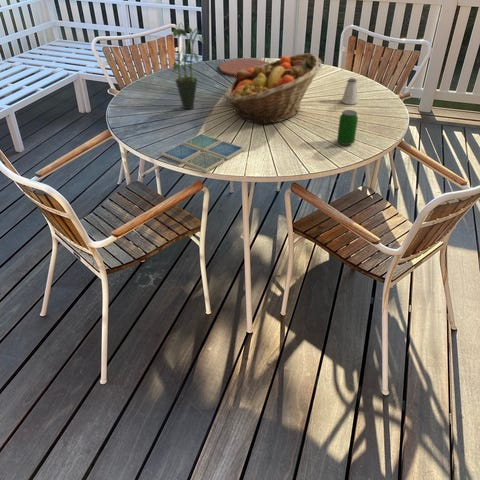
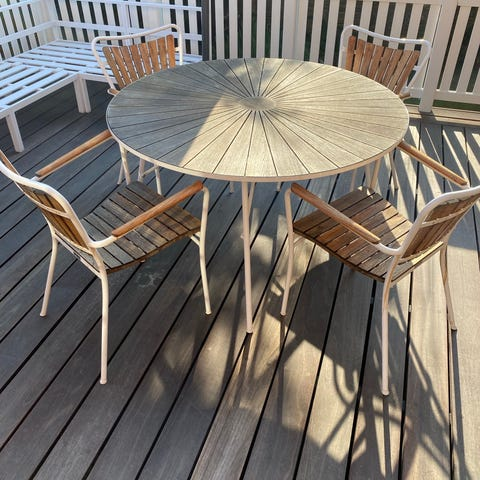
- beverage can [336,109,359,146]
- fruit basket [223,52,322,126]
- saltshaker [340,77,359,105]
- plate [218,58,269,77]
- potted plant [171,22,204,110]
- drink coaster [161,133,245,173]
